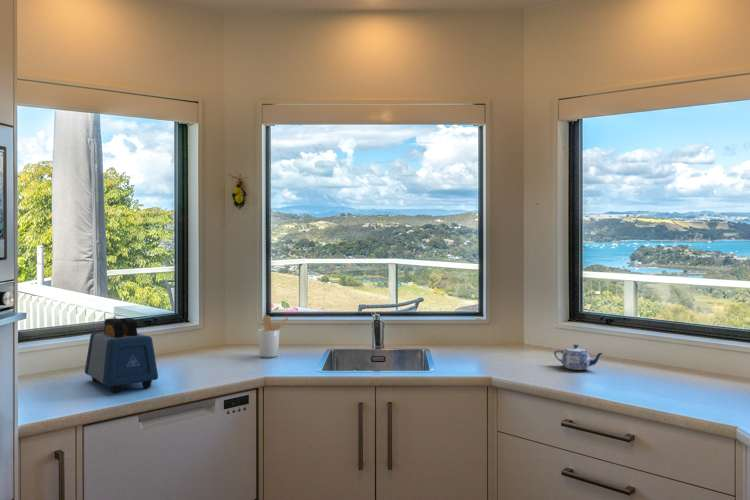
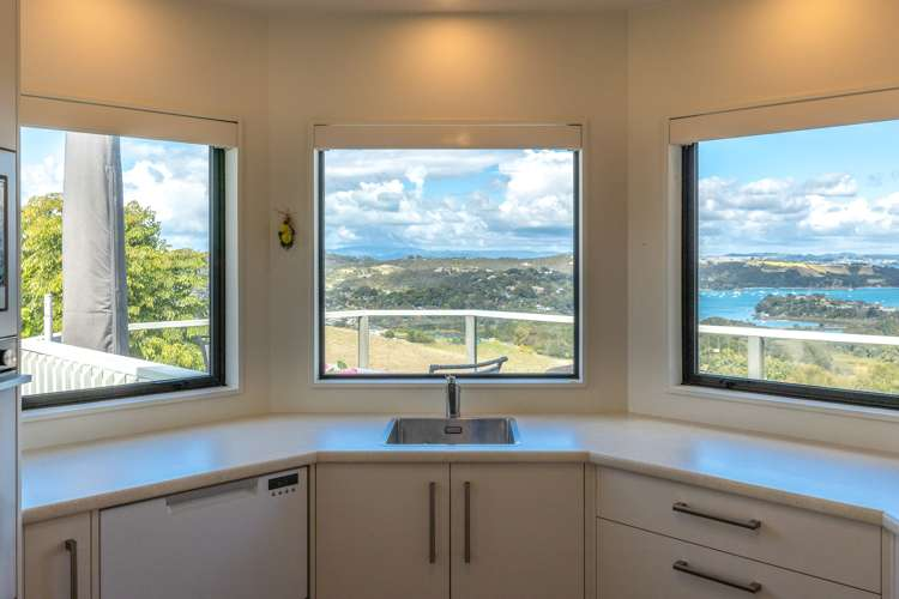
- utensil holder [257,314,290,358]
- teapot [553,344,604,371]
- toaster [84,317,159,394]
